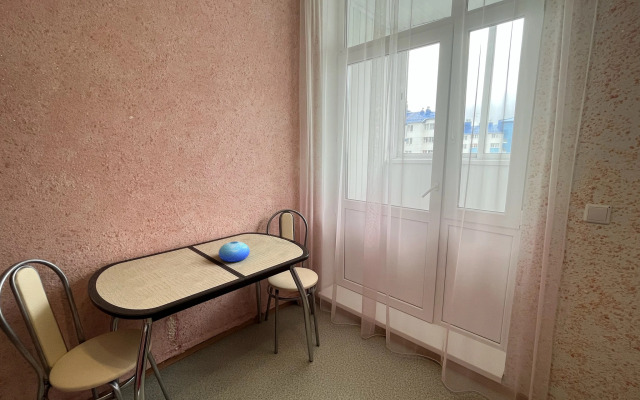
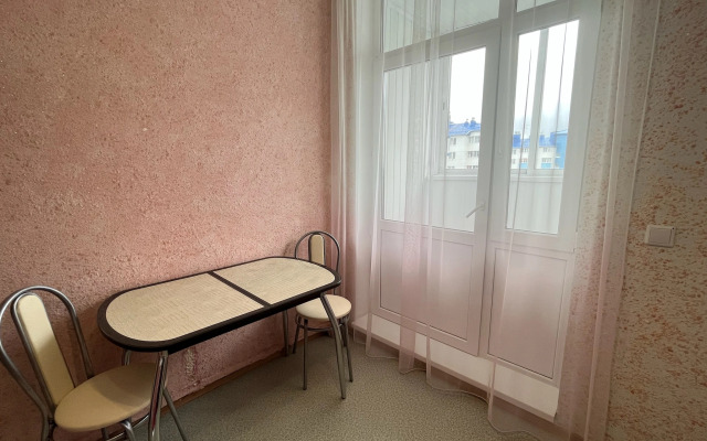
- bowl [218,240,251,263]
